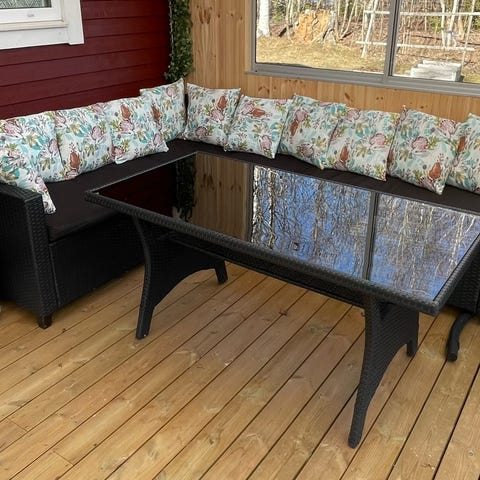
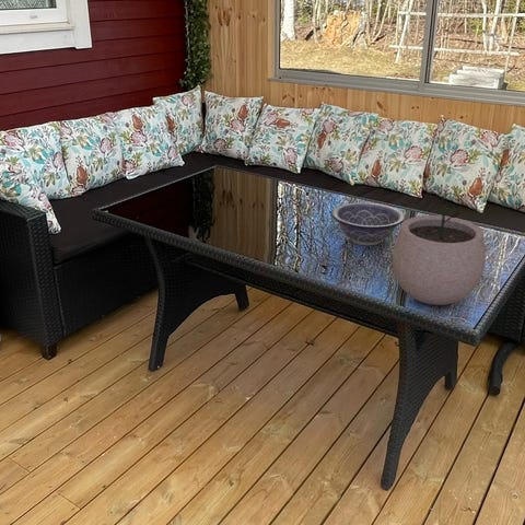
+ plant pot [392,194,487,306]
+ decorative bowl [330,201,406,246]
